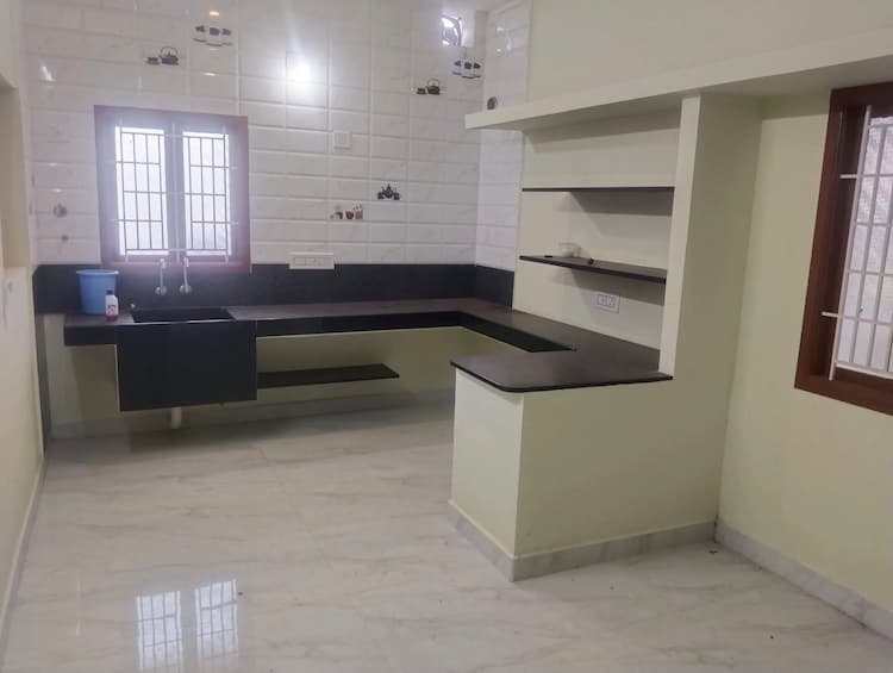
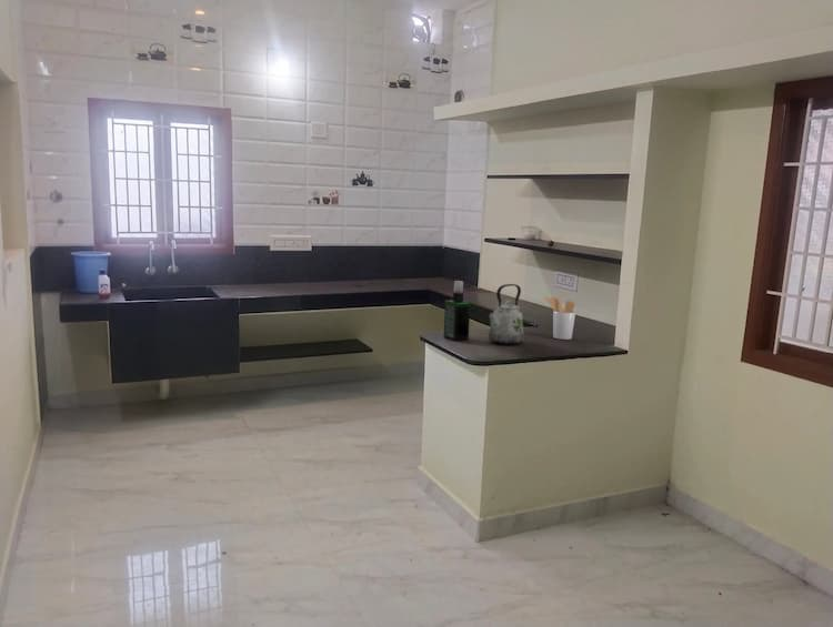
+ utensil holder [544,296,576,341]
+ kettle [485,283,524,346]
+ spray bottle [442,280,471,342]
